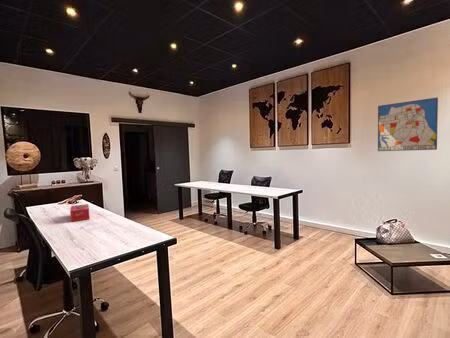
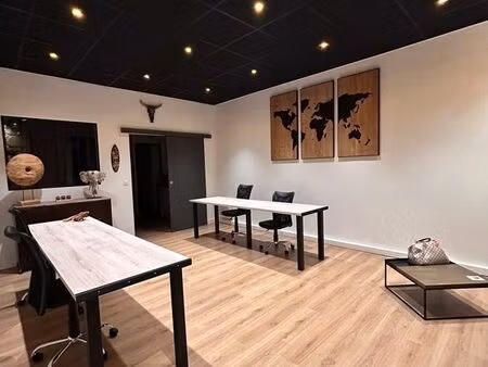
- tissue box [69,203,91,223]
- wall art [377,96,439,152]
